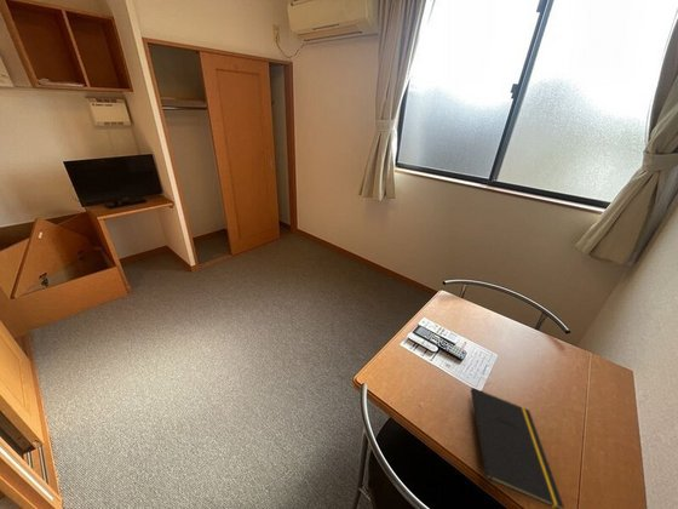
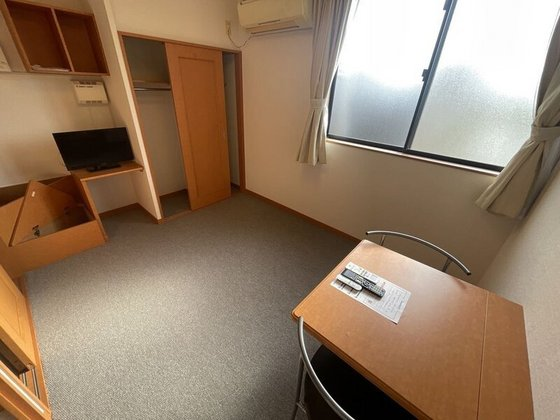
- notepad [470,387,565,509]
